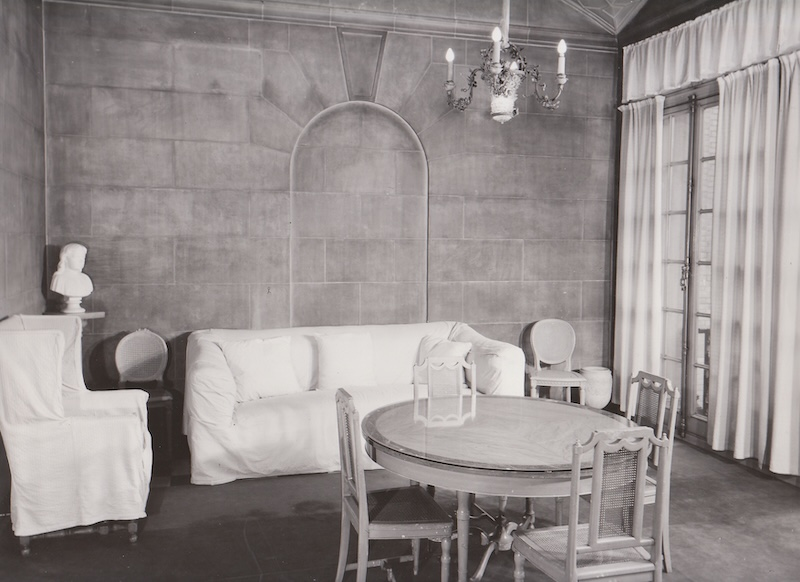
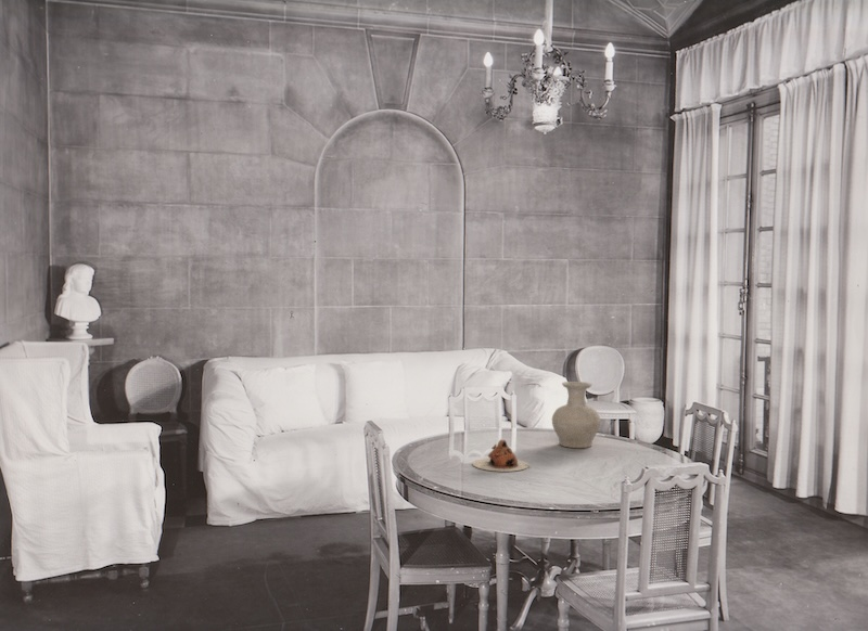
+ vase [551,381,601,449]
+ teapot [471,439,531,473]
